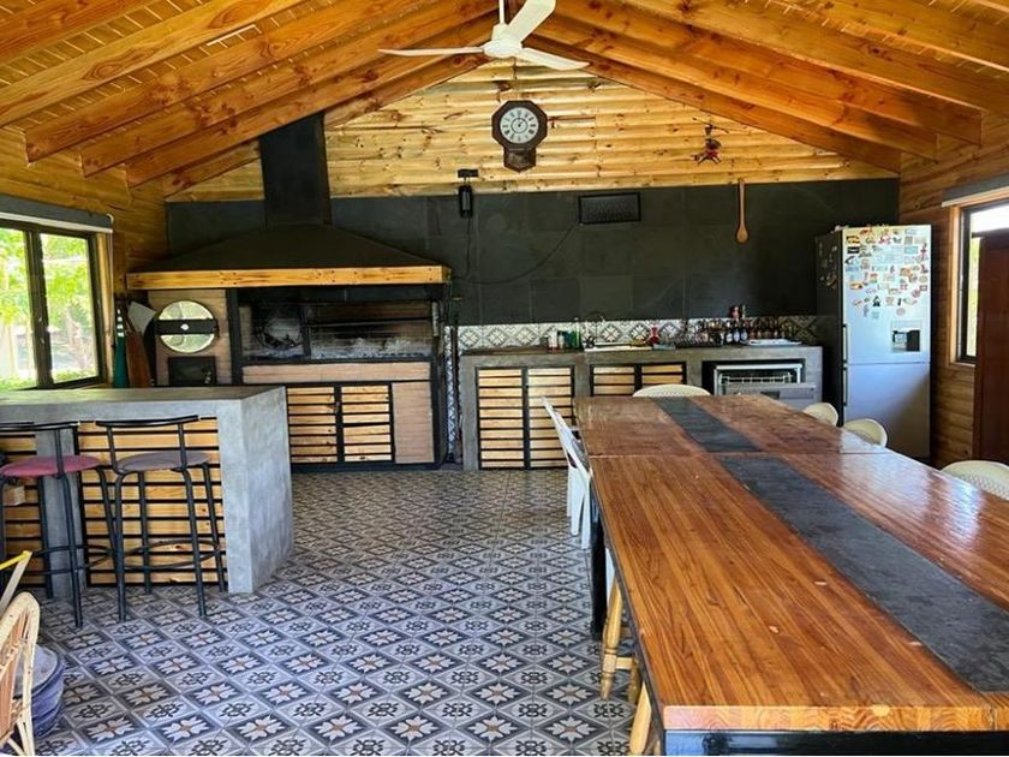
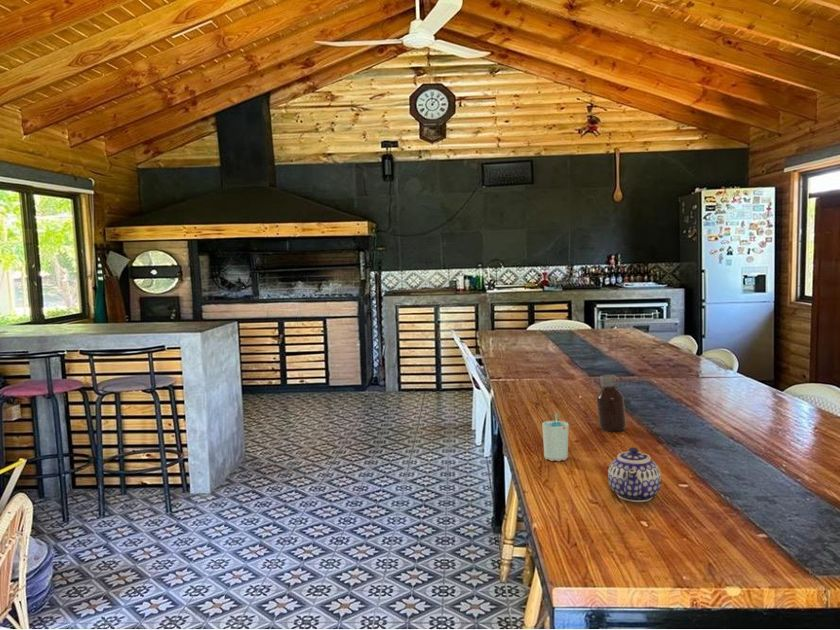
+ teapot [607,446,662,503]
+ bottle [596,374,627,433]
+ cup [541,413,570,462]
